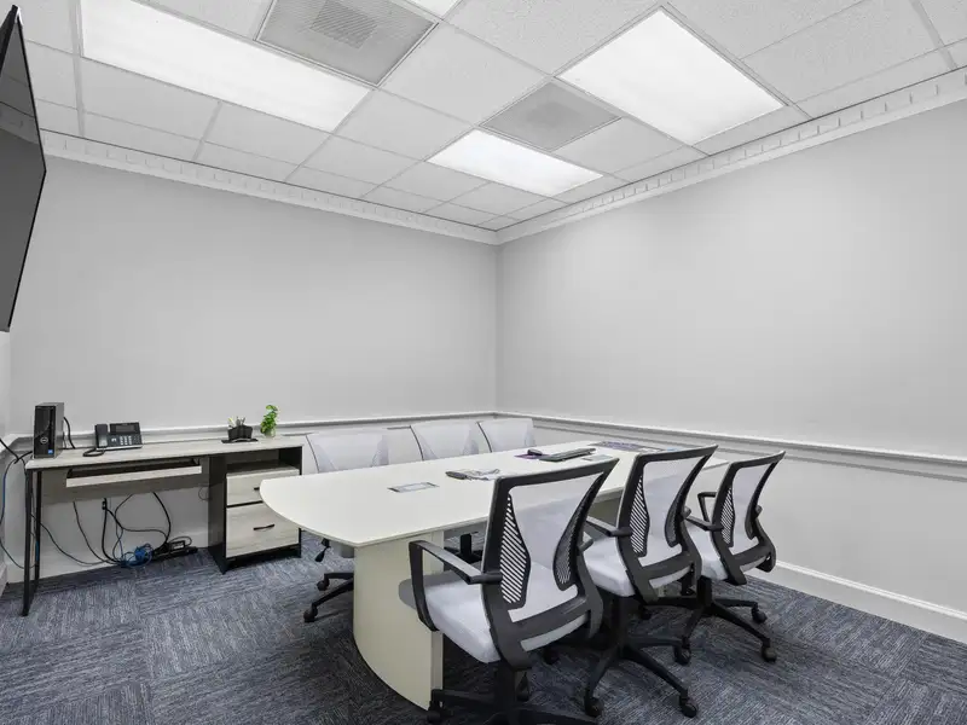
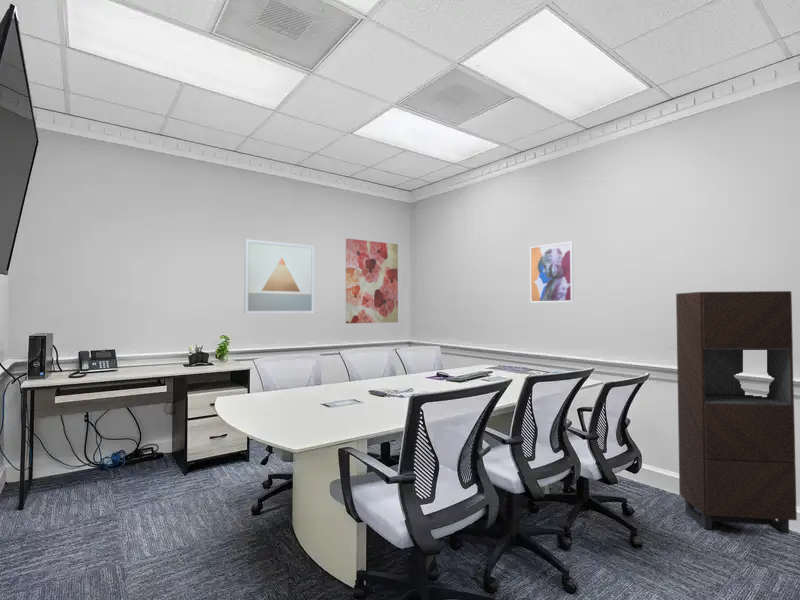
+ wall art [345,237,399,325]
+ wall art [243,238,315,315]
+ wall art [529,240,575,303]
+ storage cabinet [675,290,798,535]
